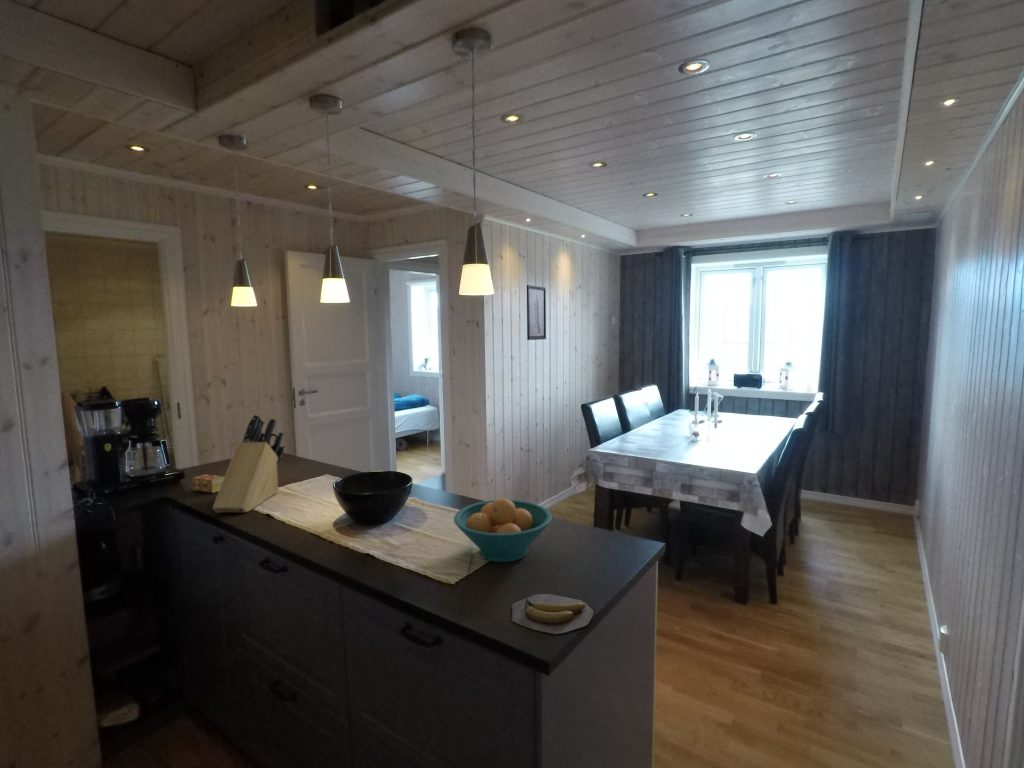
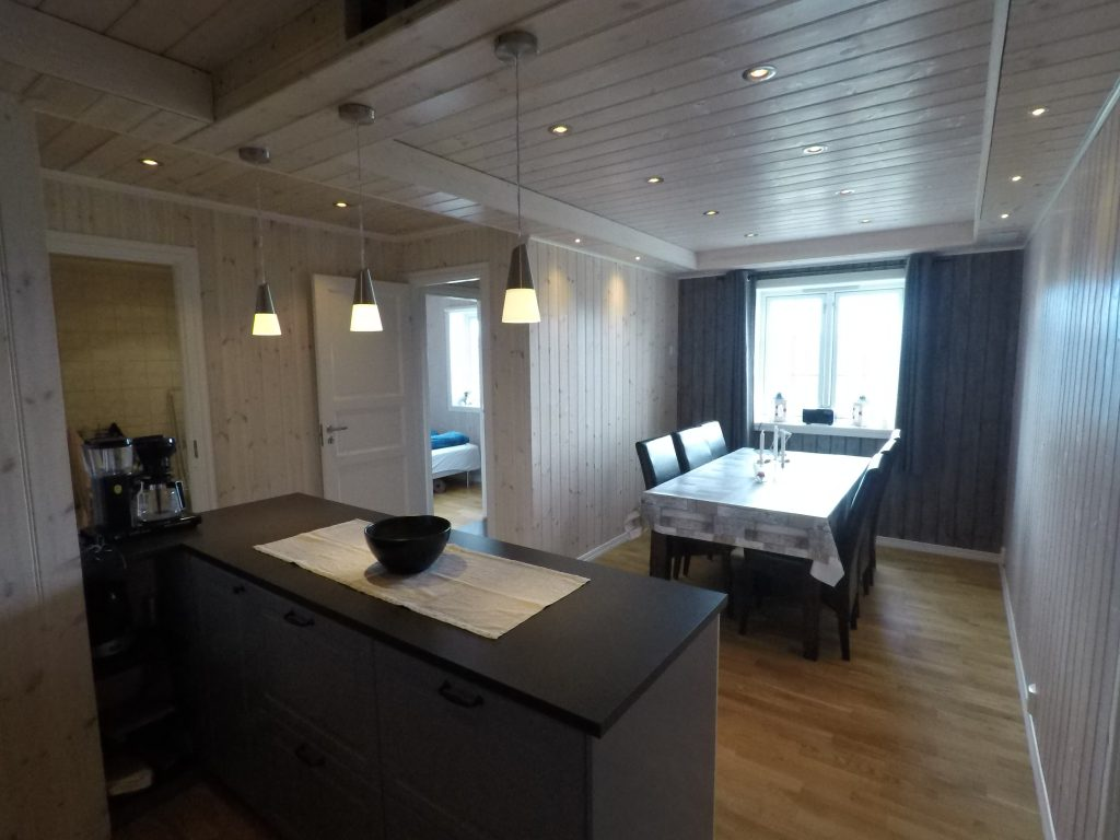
- fruit bowl [453,497,553,563]
- wall art [526,284,547,341]
- knife block [212,413,286,514]
- banana [511,593,594,635]
- tea box [191,473,225,494]
